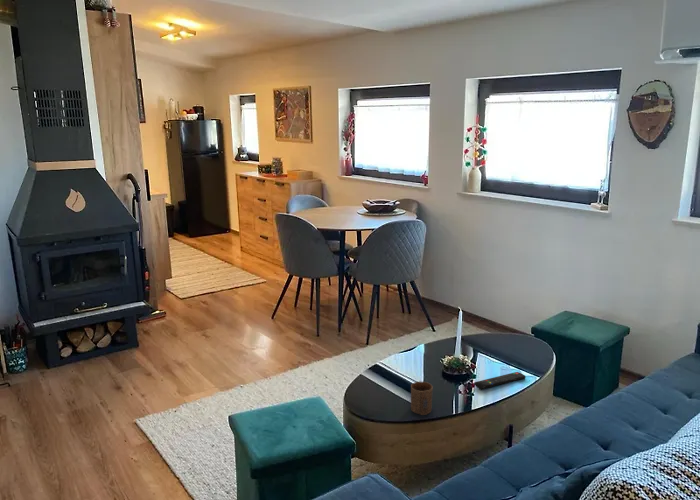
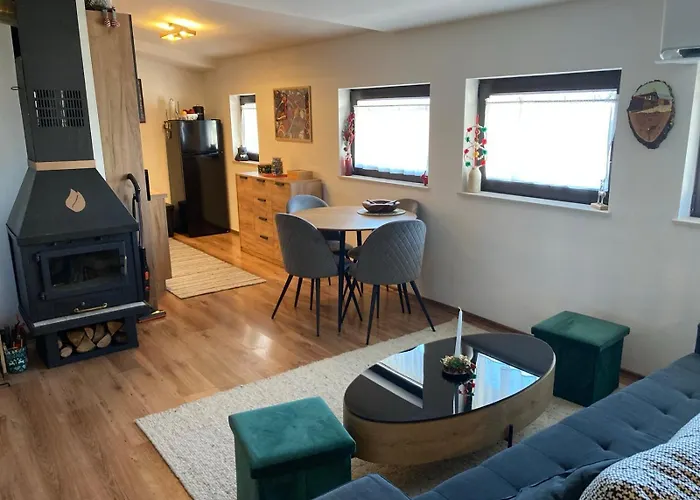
- remote control [473,371,527,390]
- cup [410,381,434,416]
